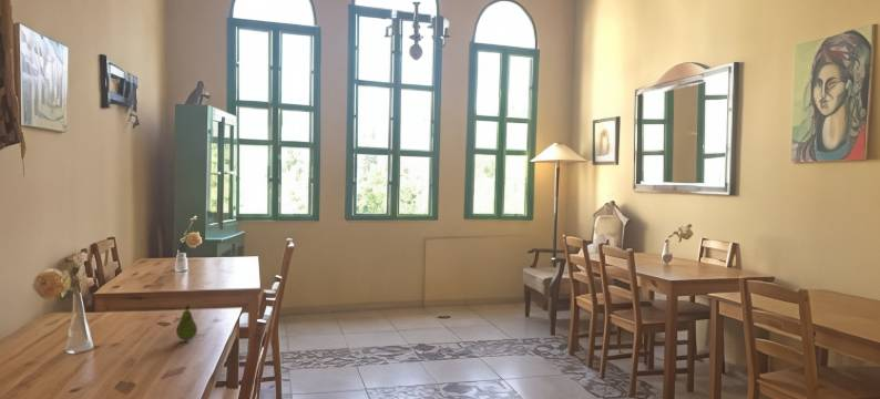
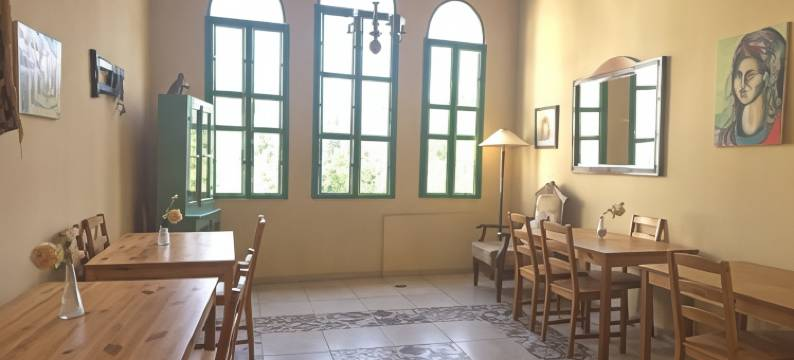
- fruit [175,305,198,341]
